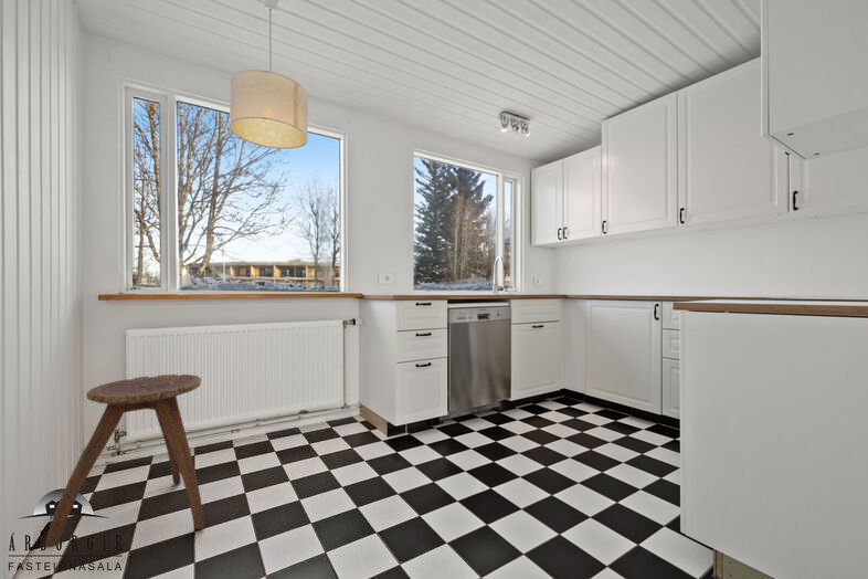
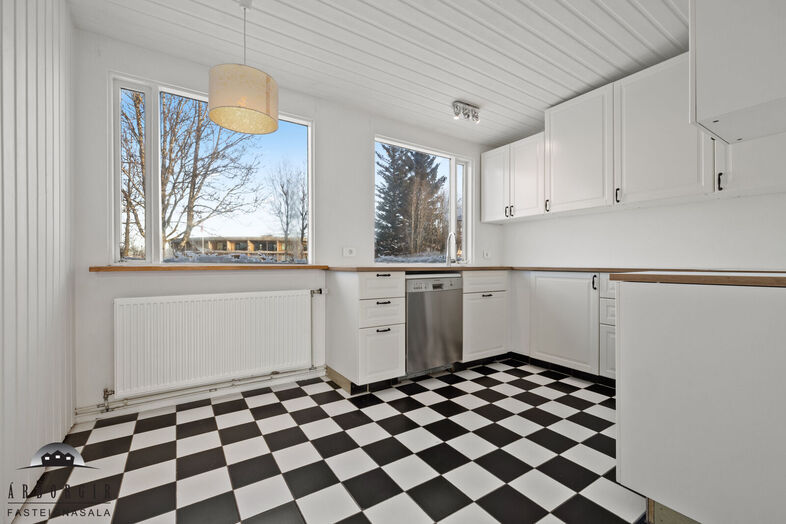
- stool [44,373,205,549]
